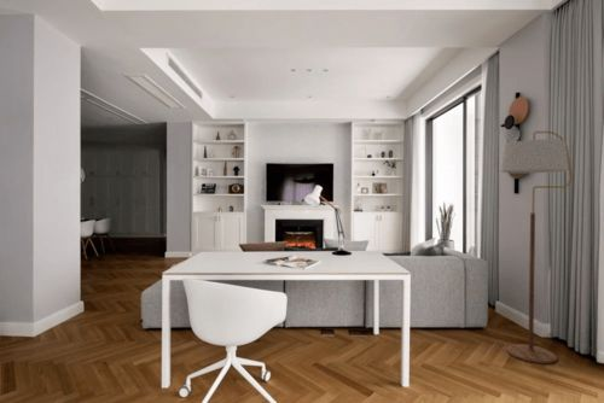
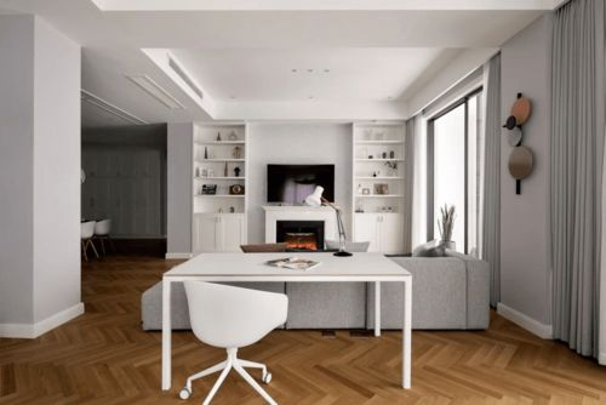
- floor lamp [500,130,574,364]
